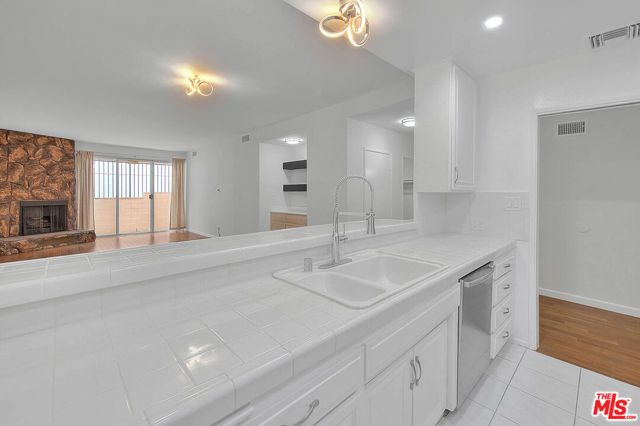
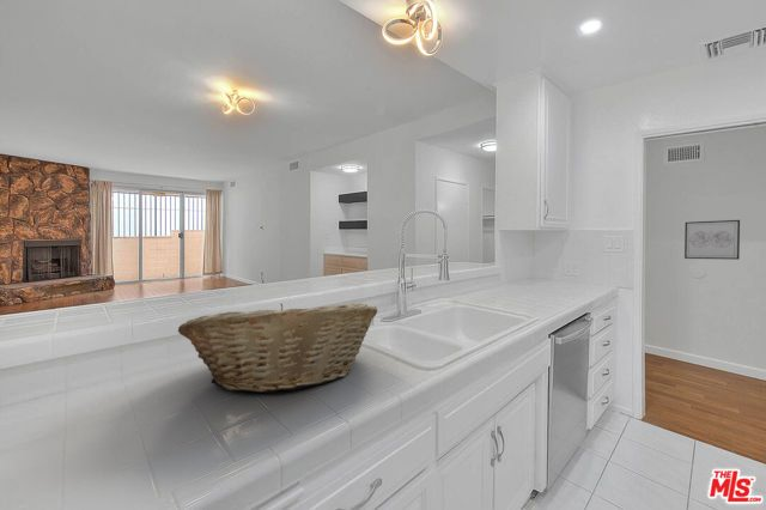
+ wall art [683,219,741,261]
+ fruit basket [177,302,378,394]
